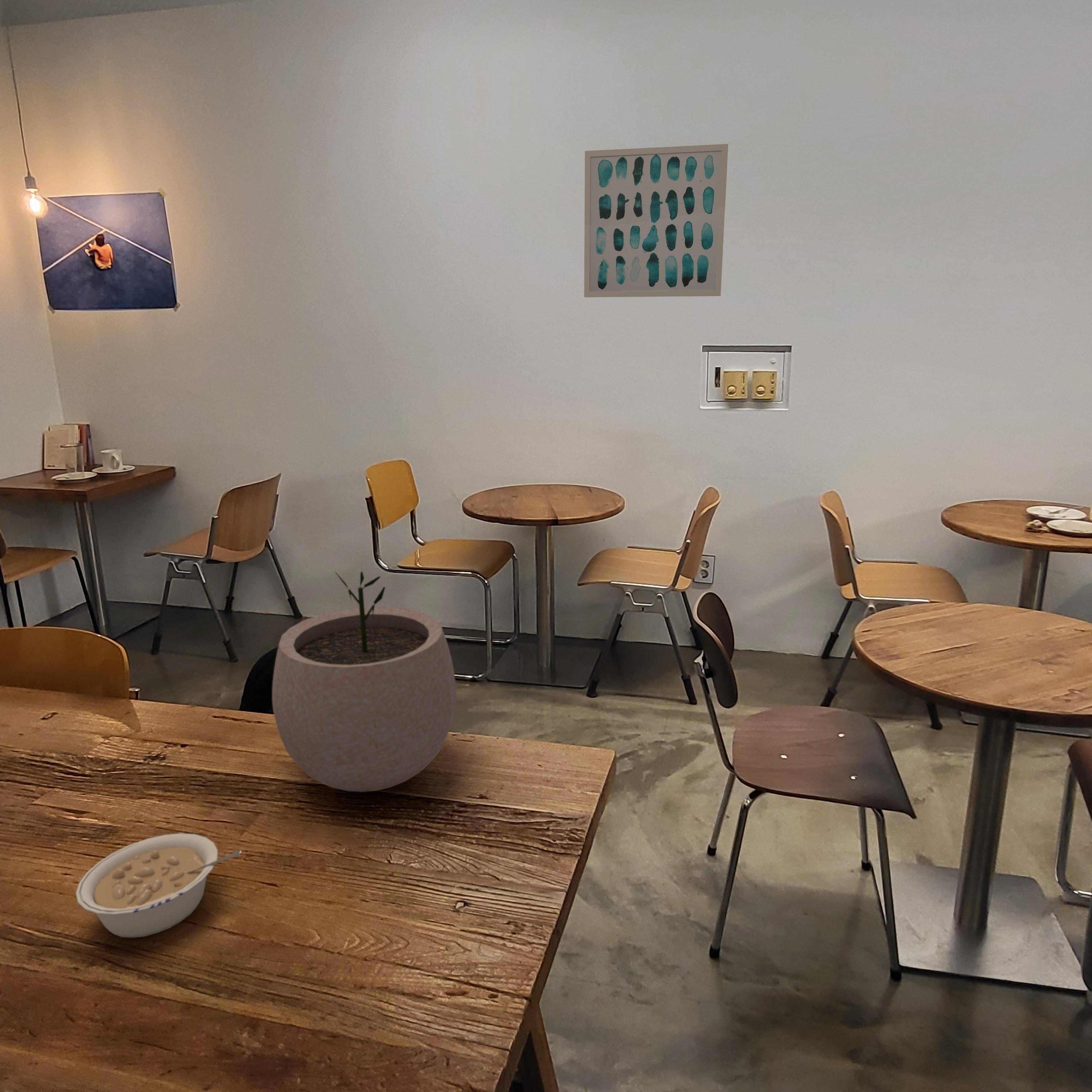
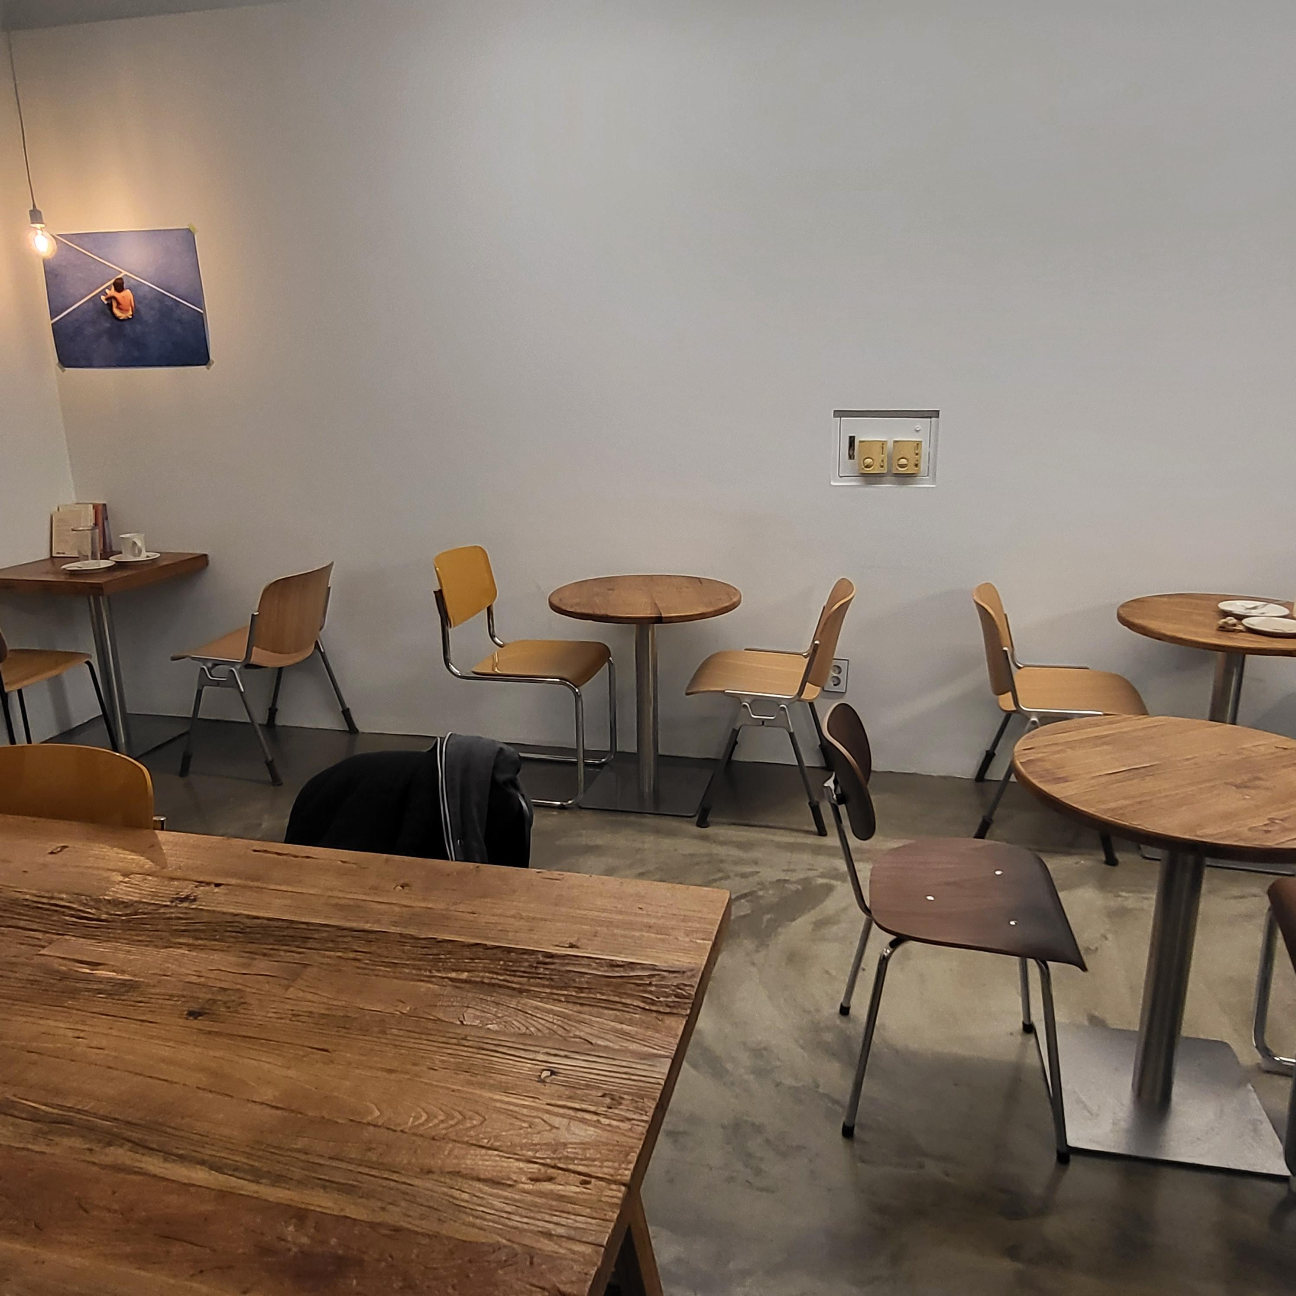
- plant pot [272,570,457,792]
- wall art [584,143,728,298]
- legume [76,833,242,938]
